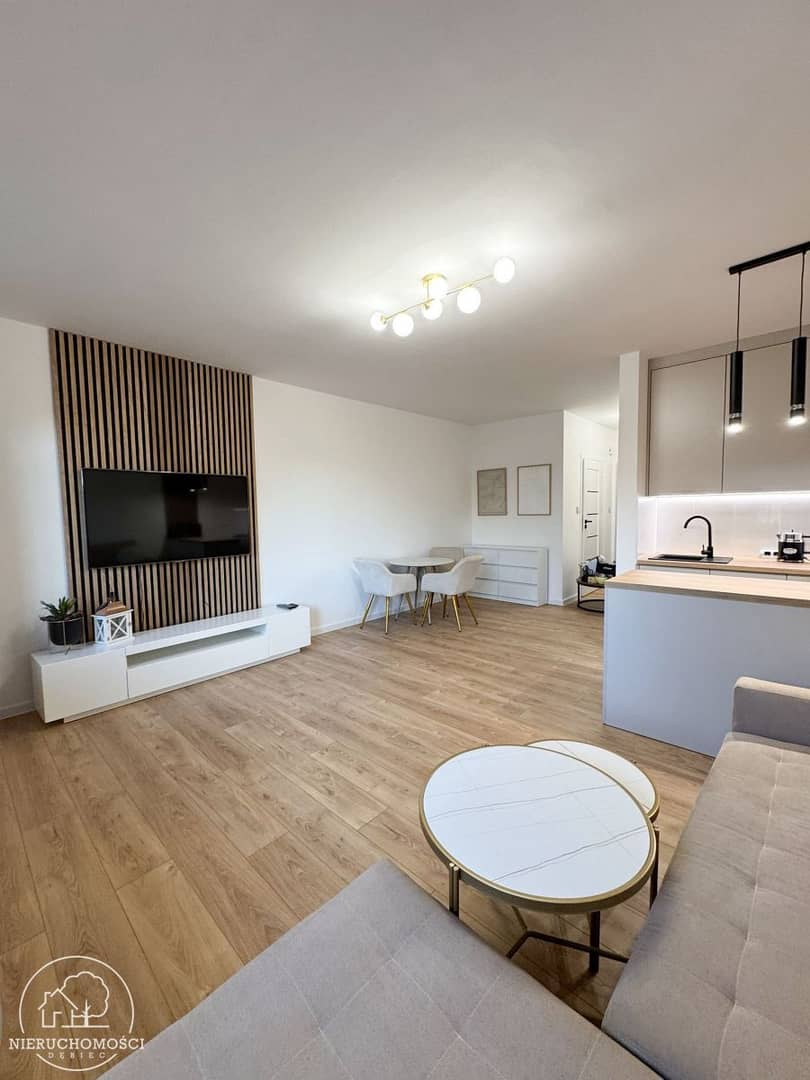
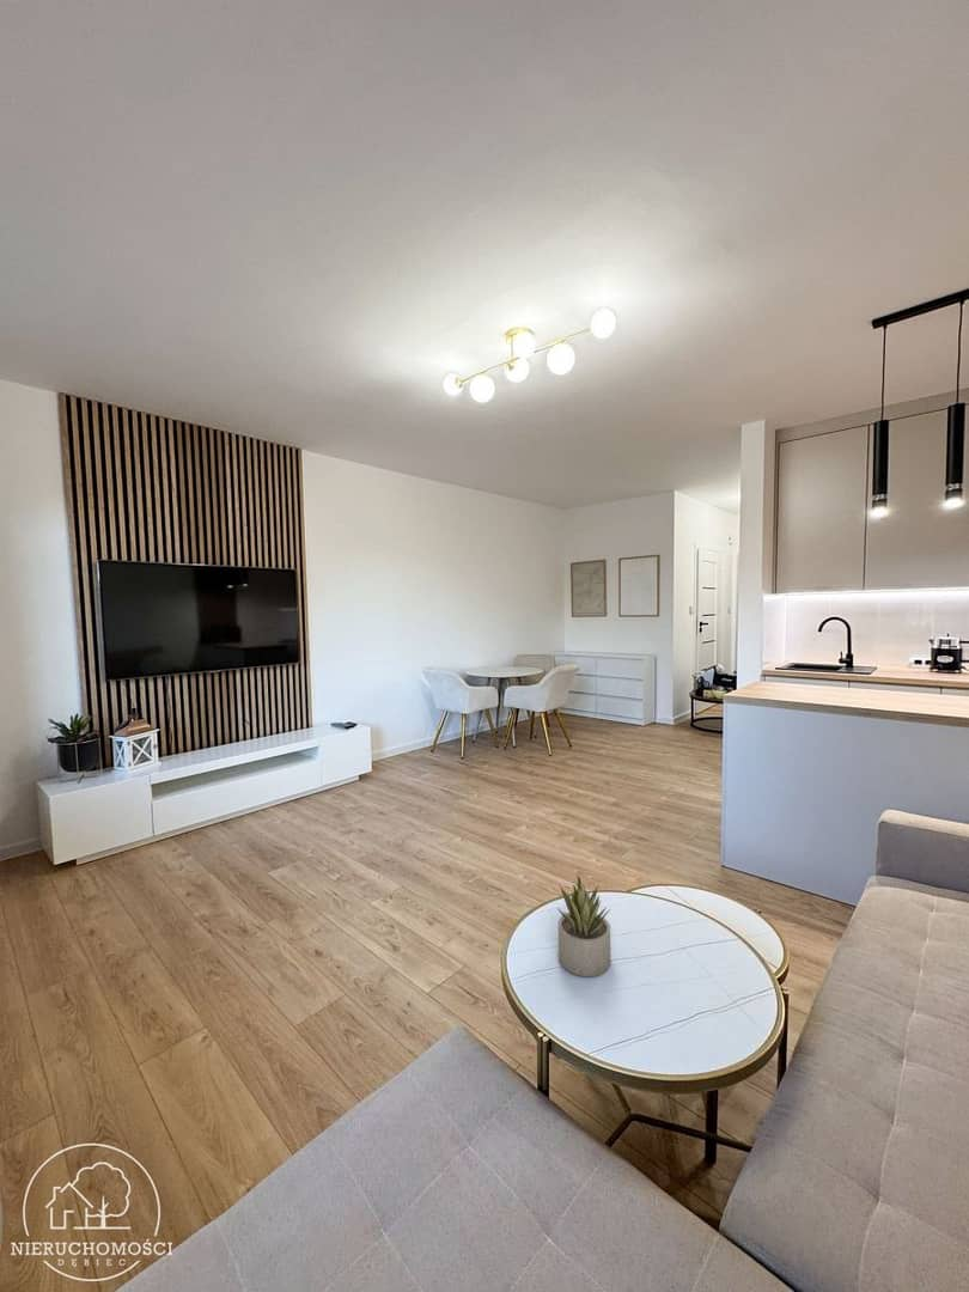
+ succulent plant [556,873,611,977]
